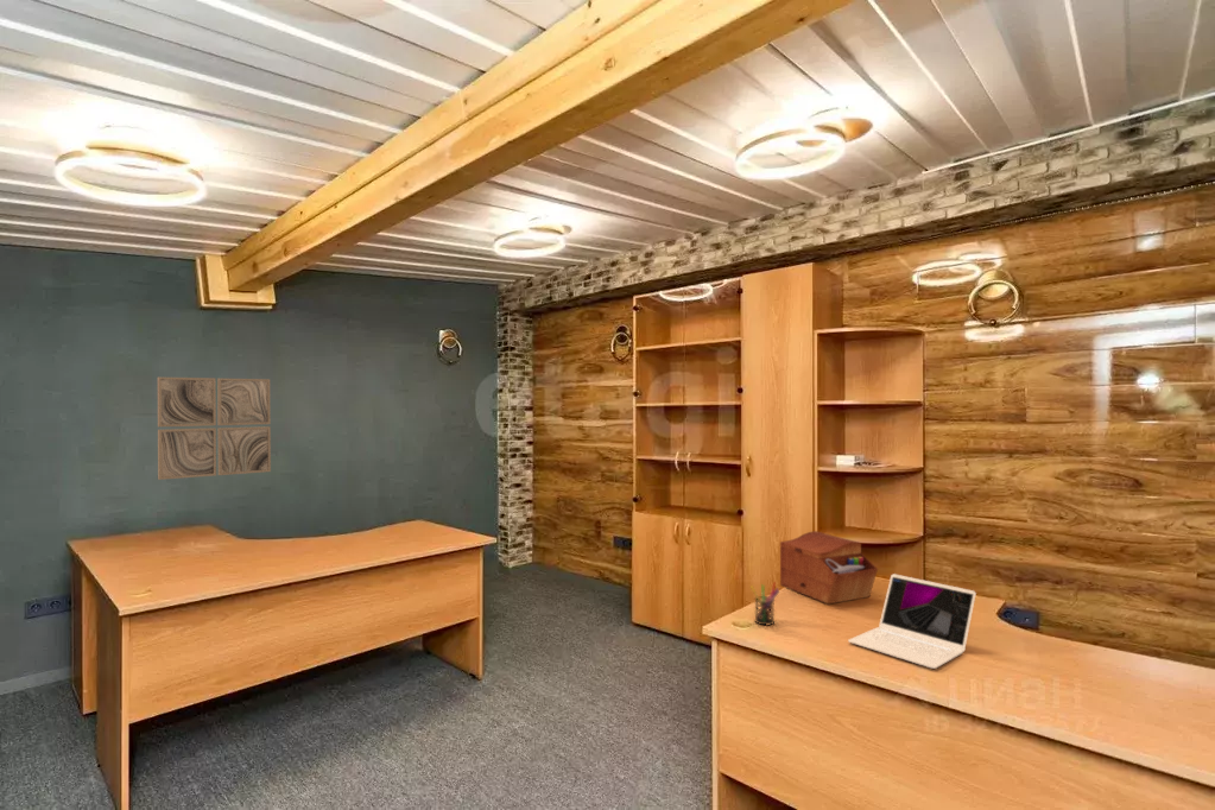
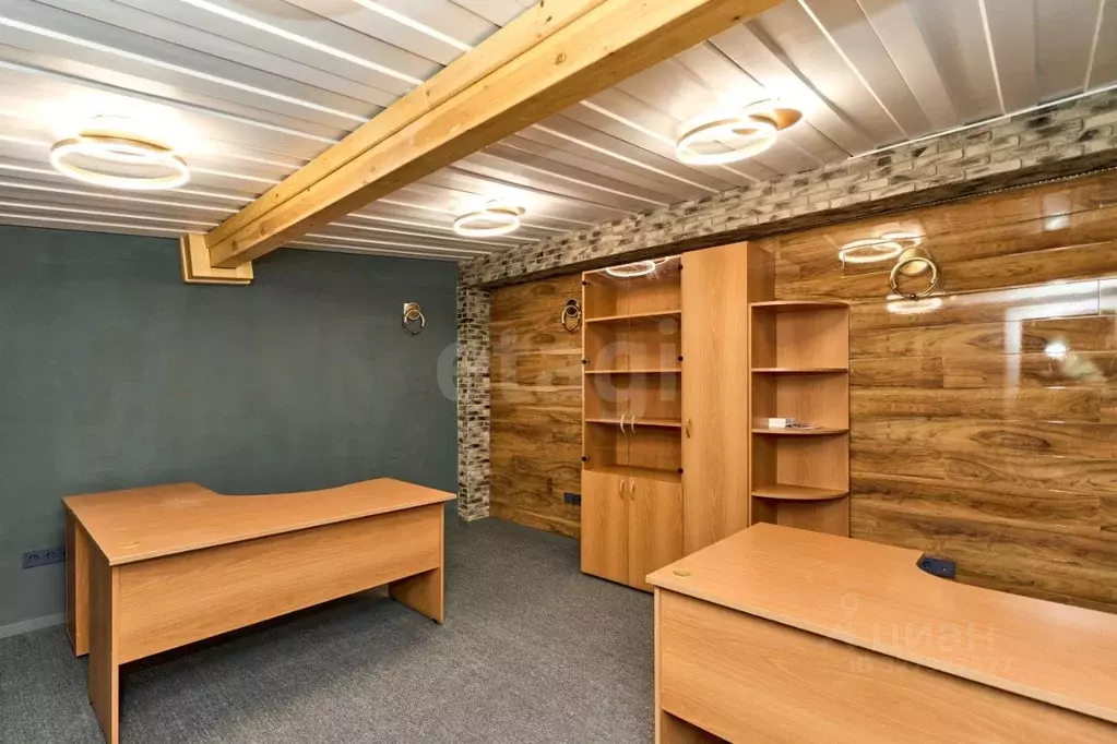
- pen holder [749,581,780,626]
- sewing box [779,530,879,606]
- wall art [157,376,272,481]
- laptop [847,572,977,670]
